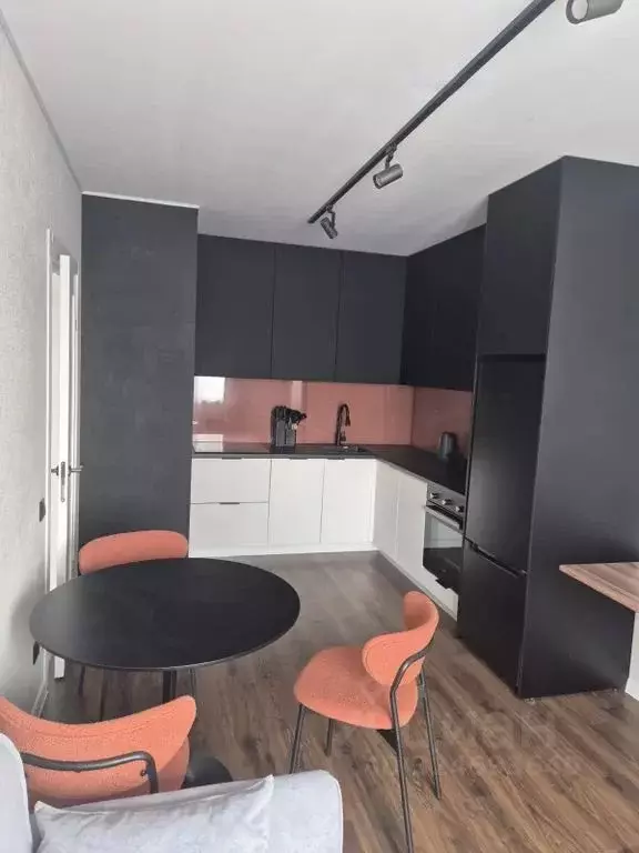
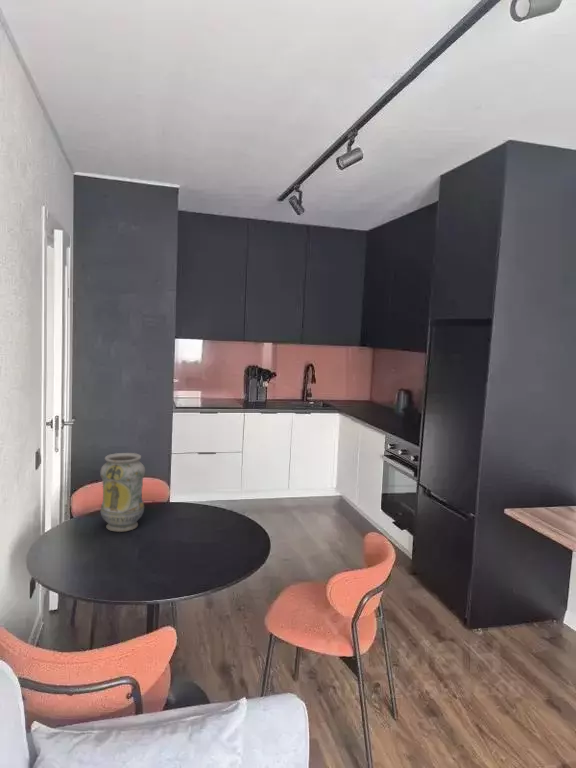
+ vase [99,452,146,533]
